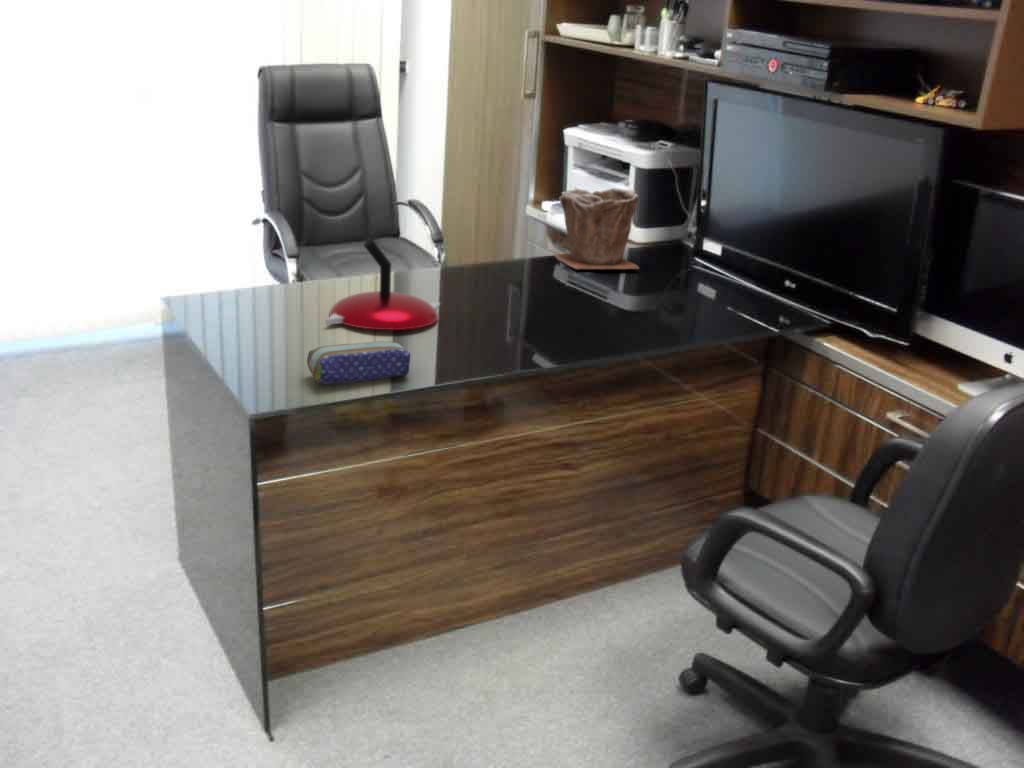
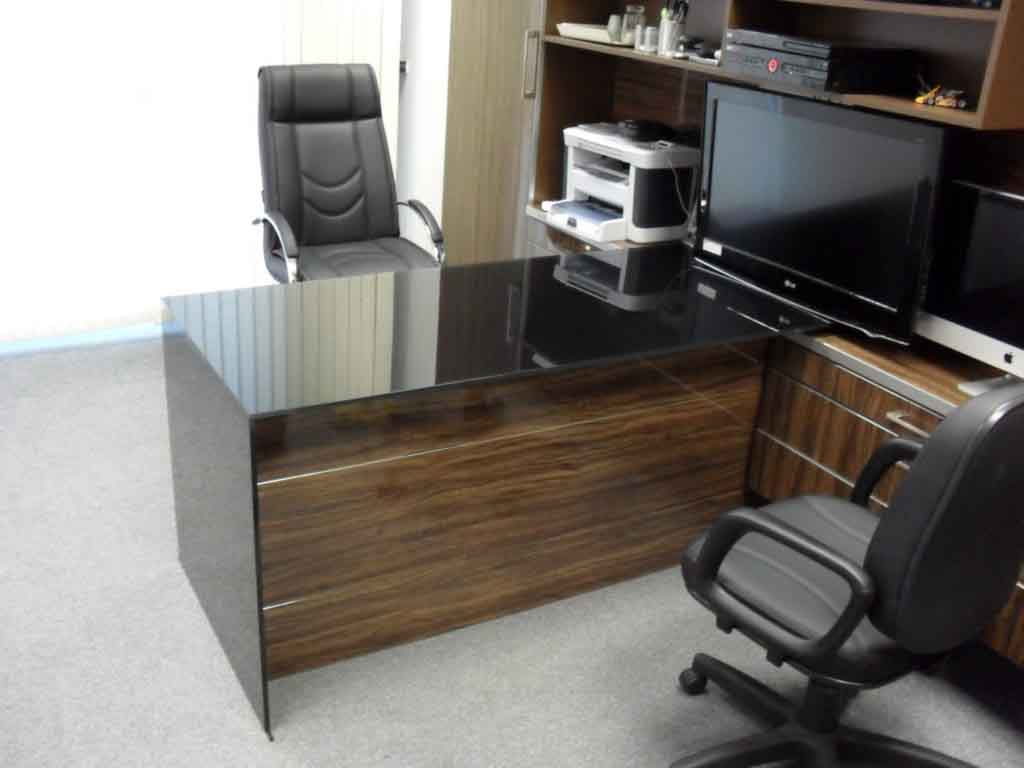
- plant pot [552,187,641,271]
- desk lamp [325,238,441,331]
- pencil case [306,340,412,385]
